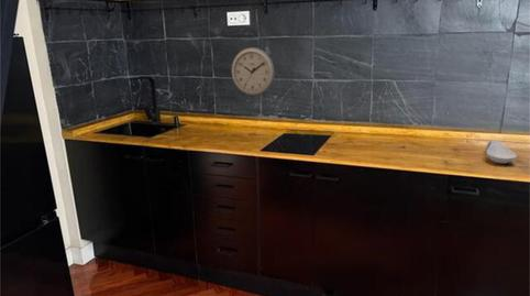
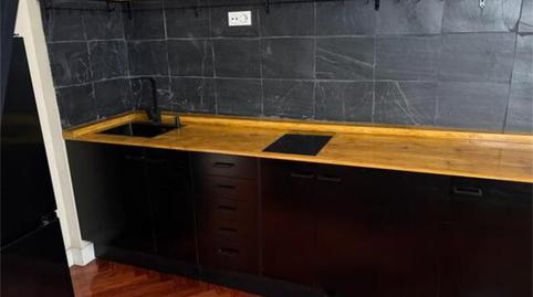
- spoon rest [484,140,518,165]
- wall clock [231,46,276,97]
